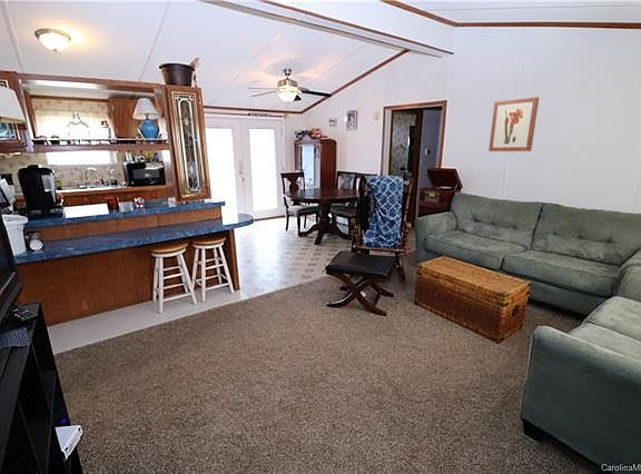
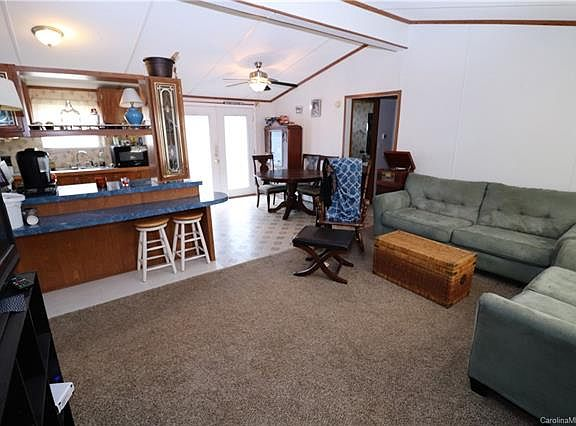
- wall art [487,96,540,152]
